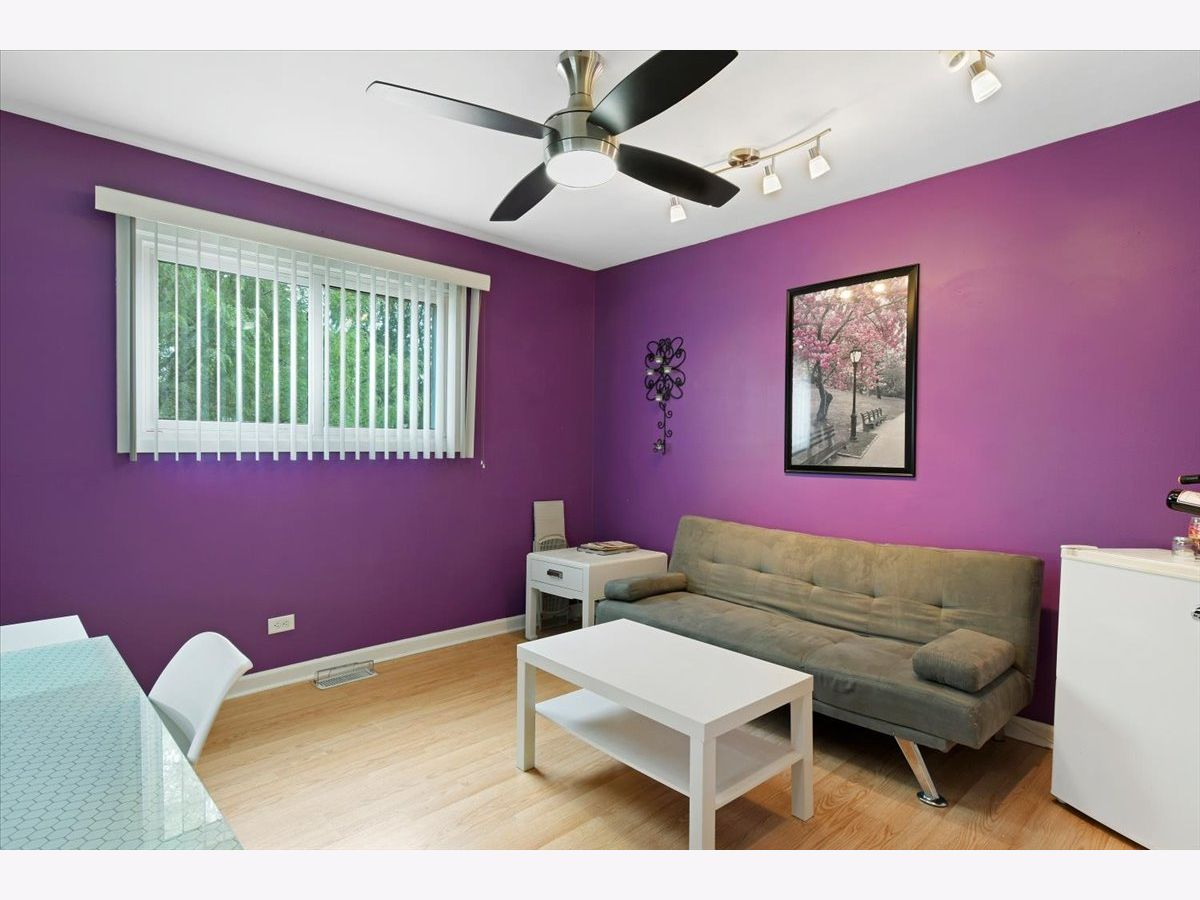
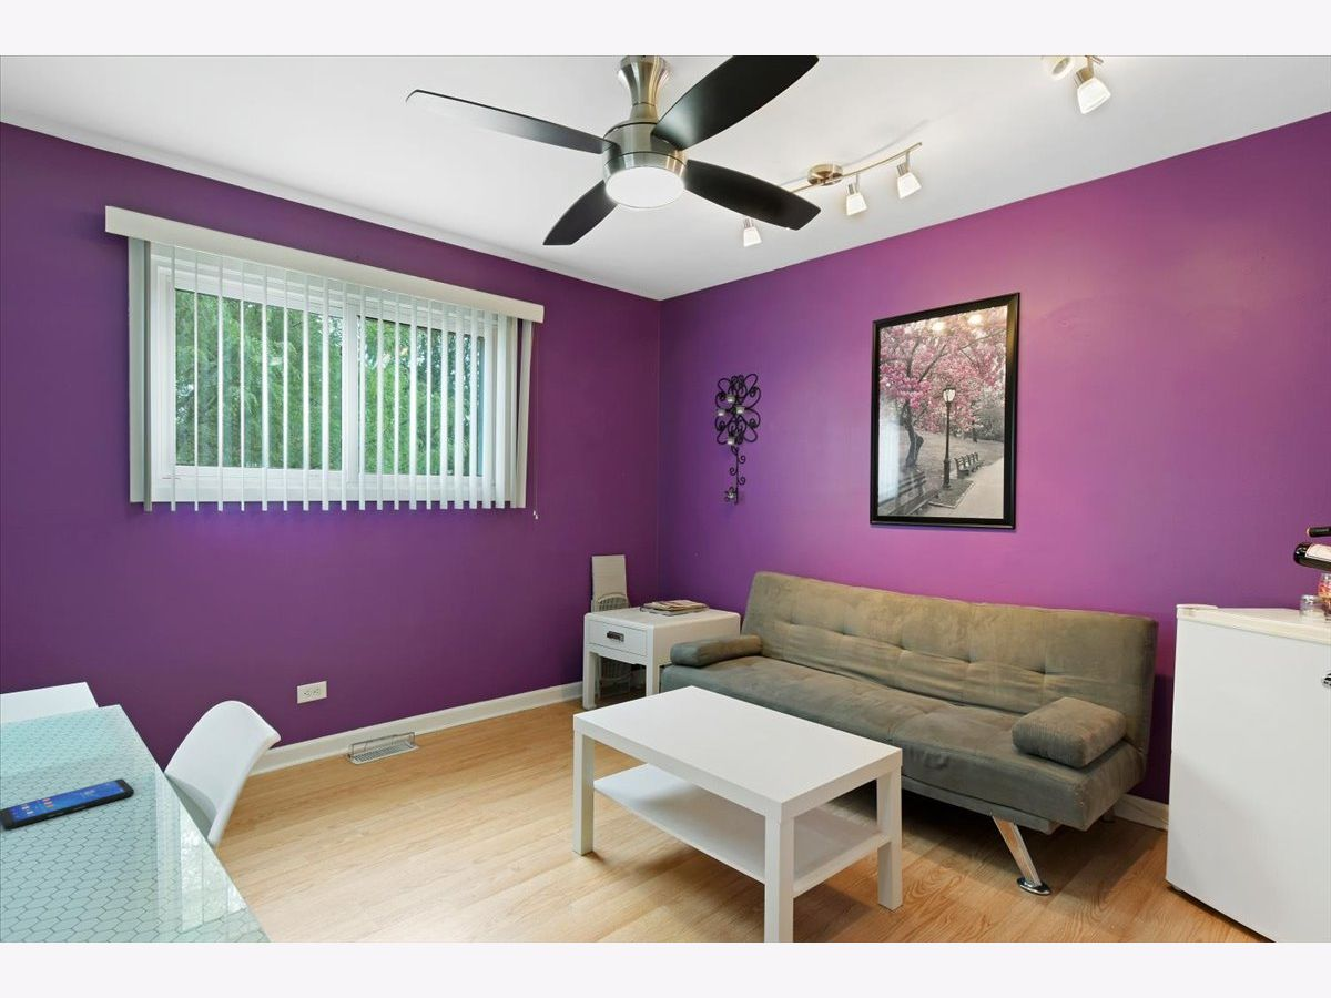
+ smartphone [0,777,135,831]
